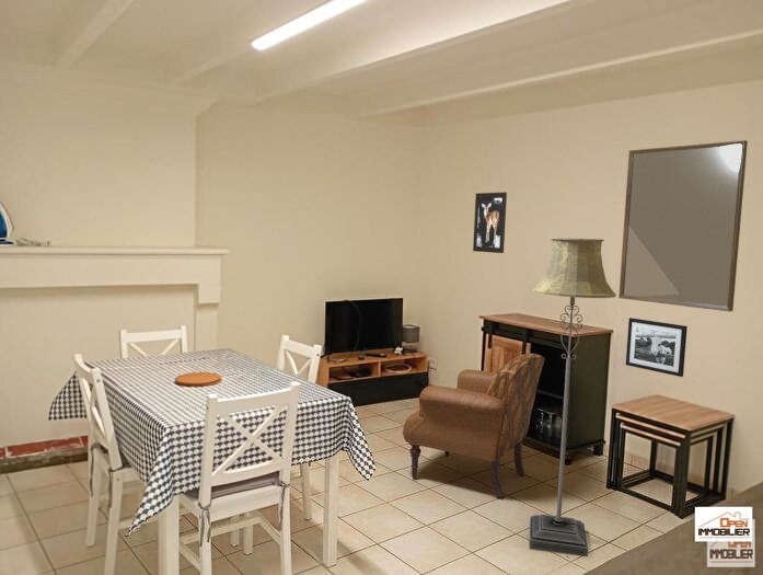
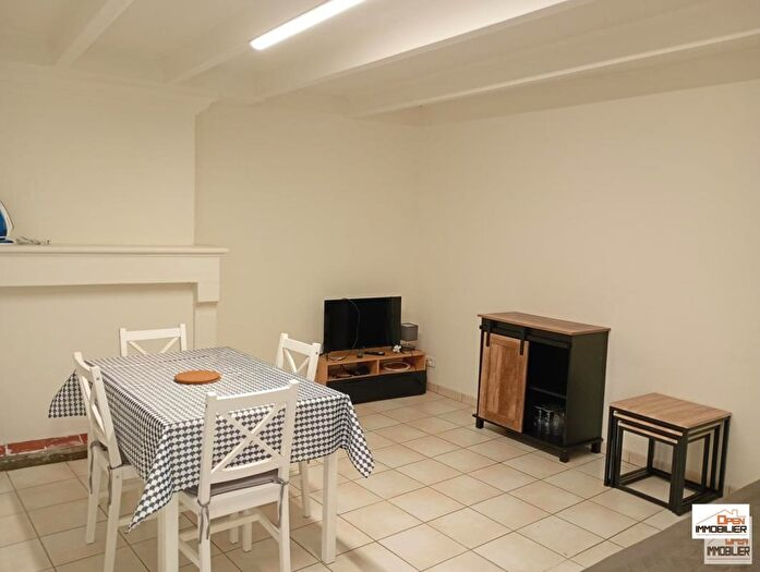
- picture frame [625,317,689,378]
- wall art [472,192,508,254]
- home mirror [617,139,749,312]
- floor lamp [529,237,617,557]
- armchair [402,353,546,498]
